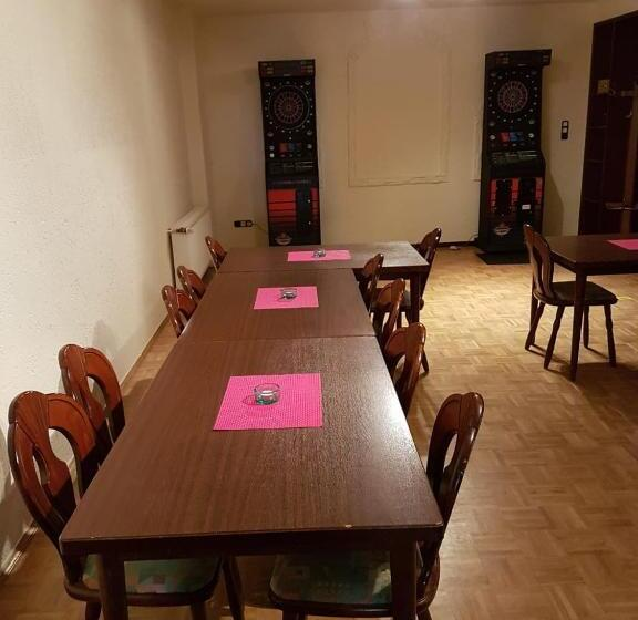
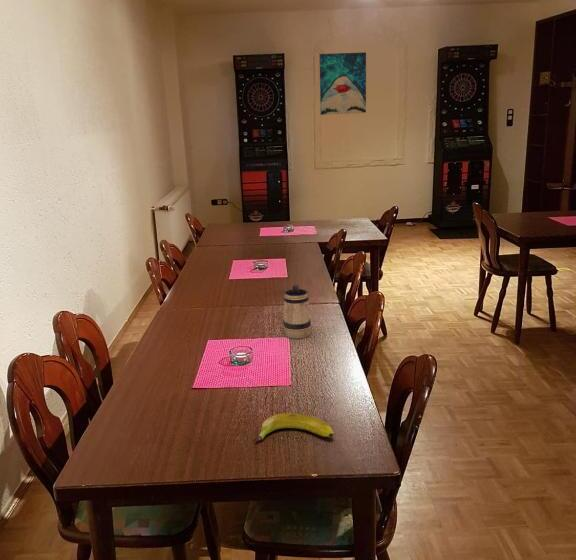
+ banana [253,412,335,442]
+ beer mug [282,284,312,340]
+ wall art [318,51,367,116]
